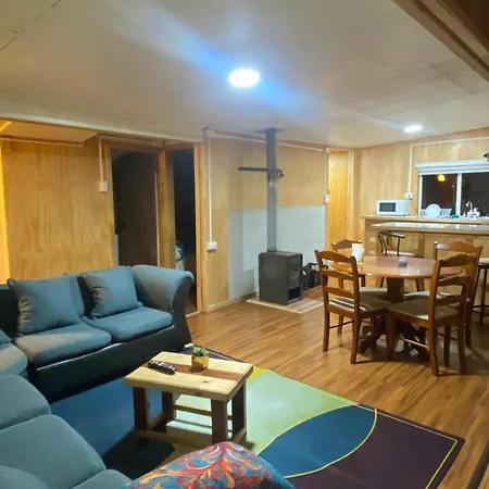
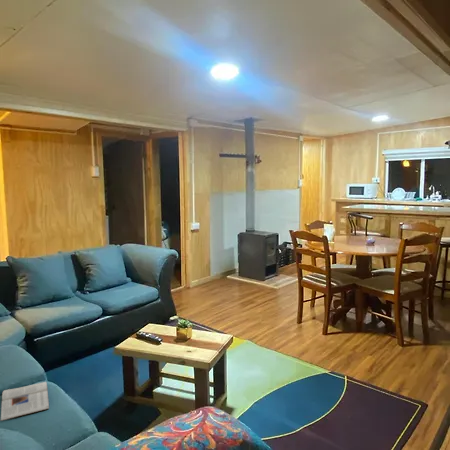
+ magazine [0,381,50,422]
